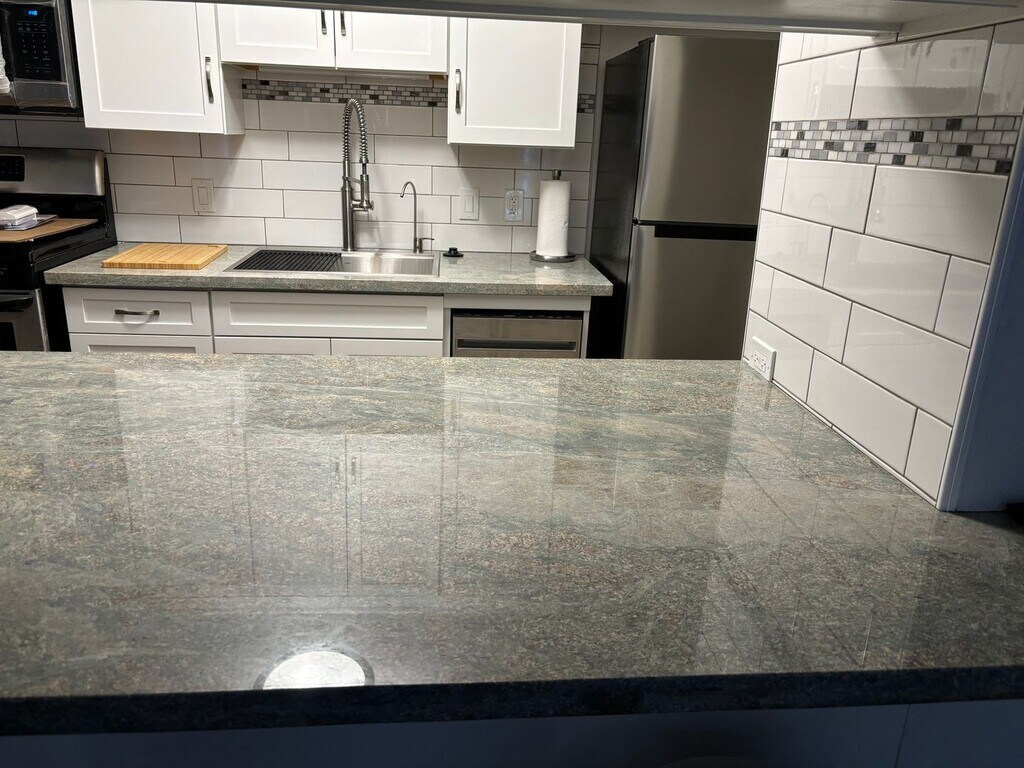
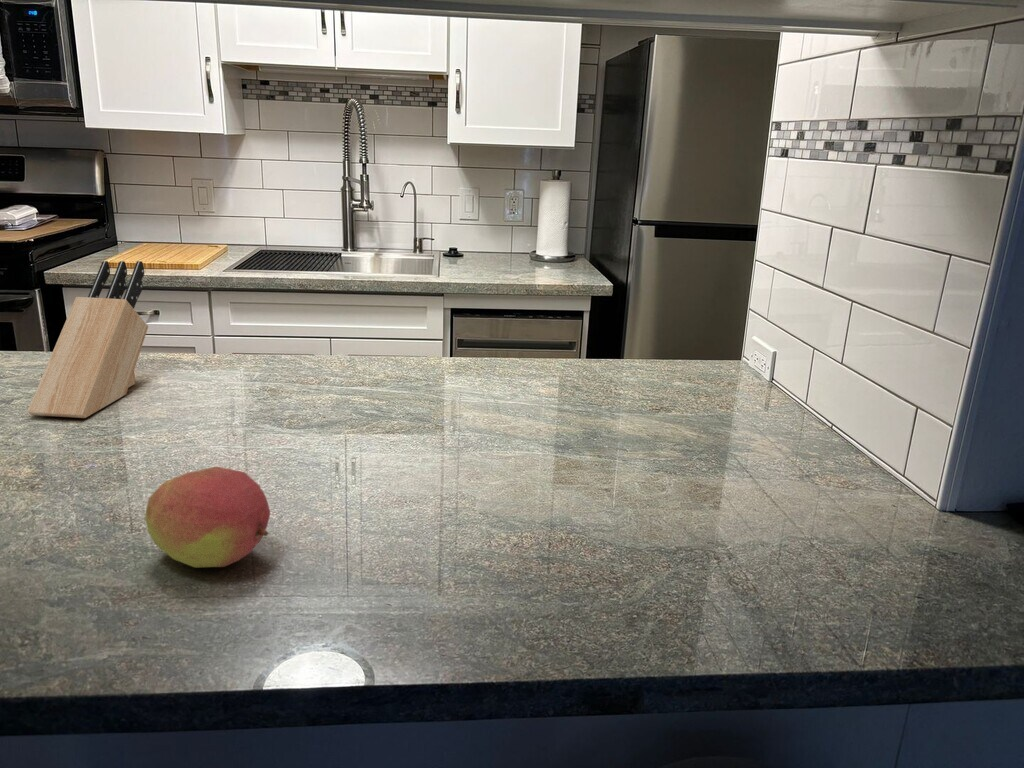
+ fruit [144,465,271,568]
+ knife block [26,260,149,419]
